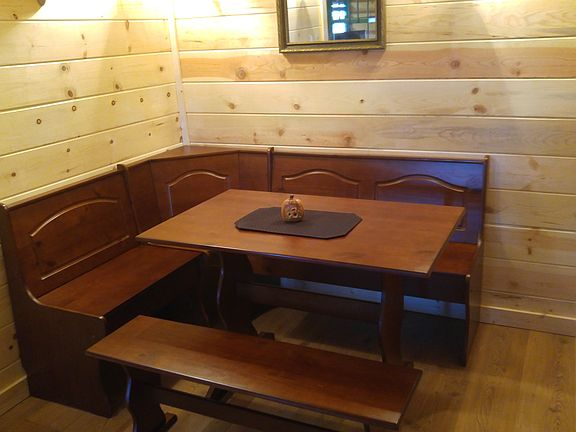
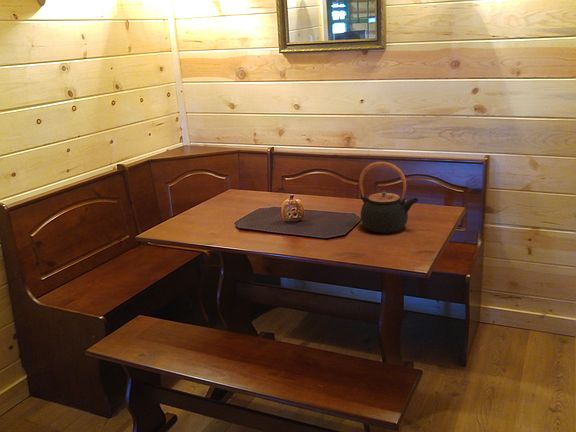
+ teapot [358,161,419,234]
